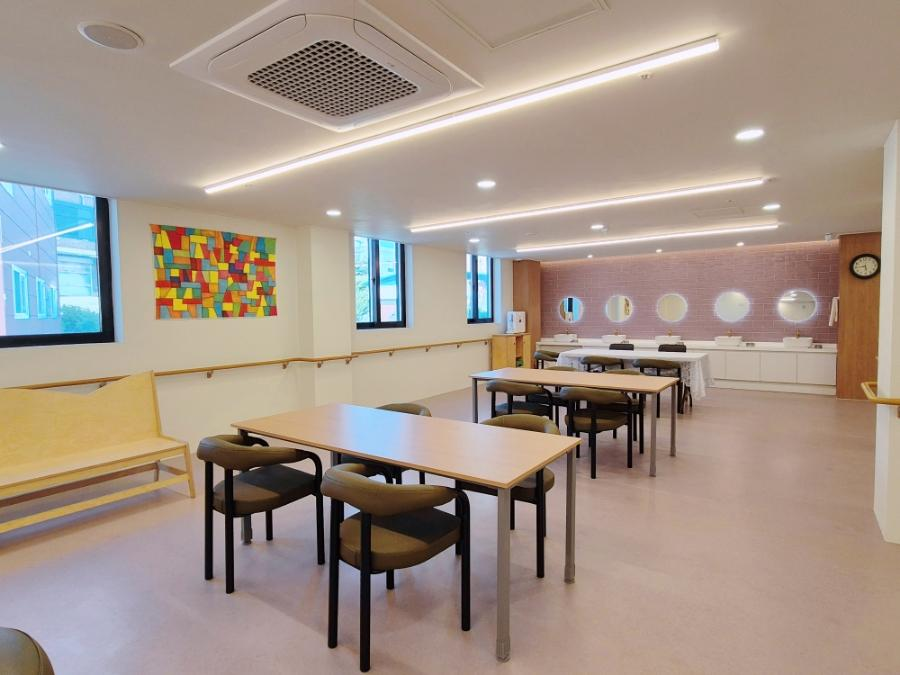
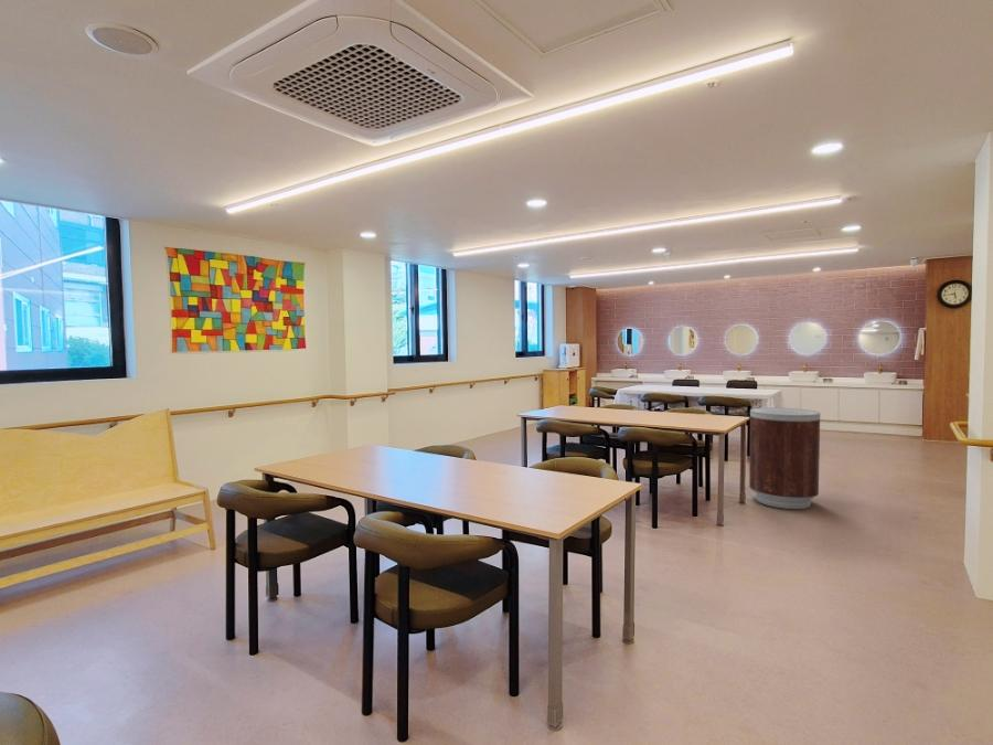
+ trash can [748,406,821,510]
